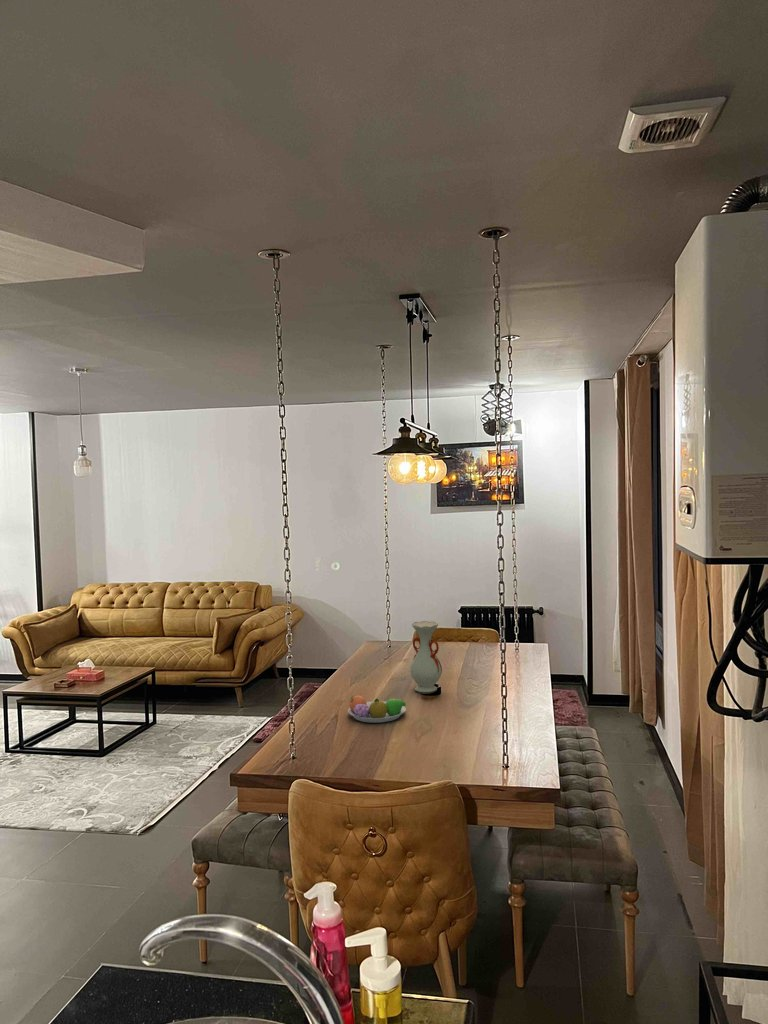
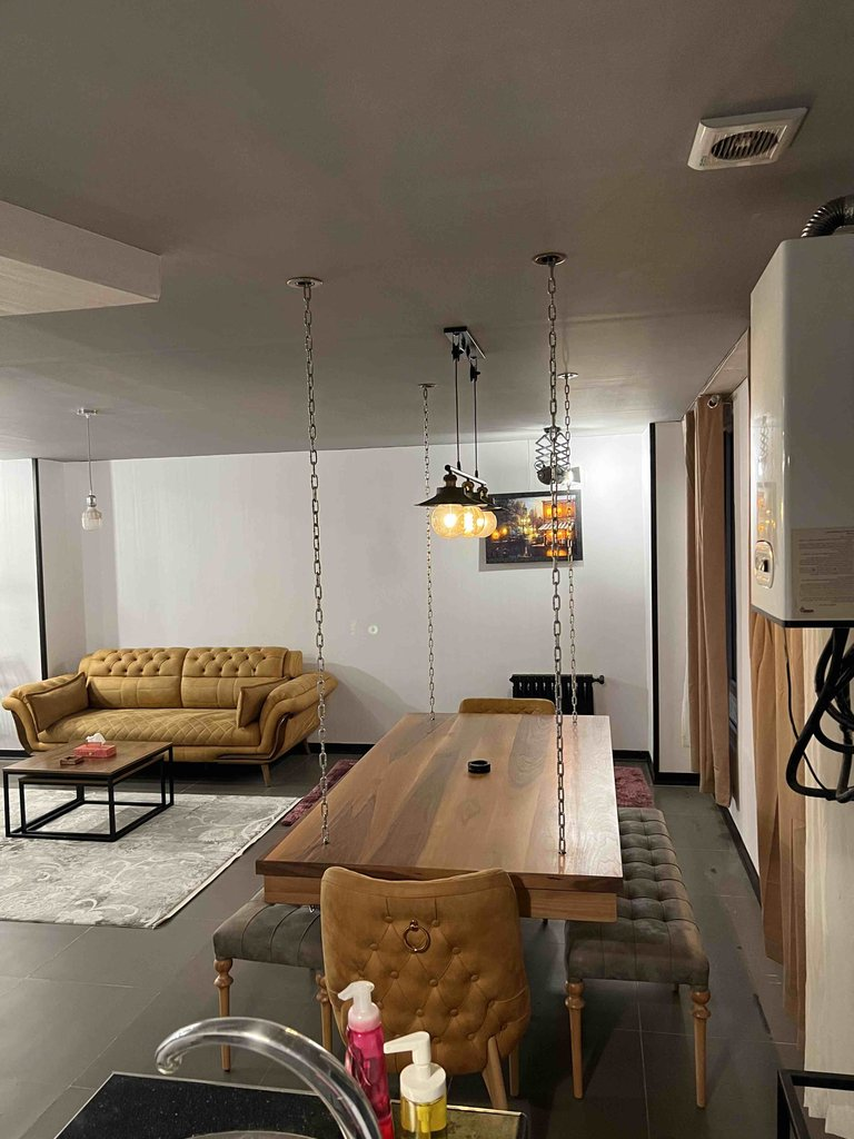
- fruit bowl [347,695,407,724]
- vase [409,620,443,694]
